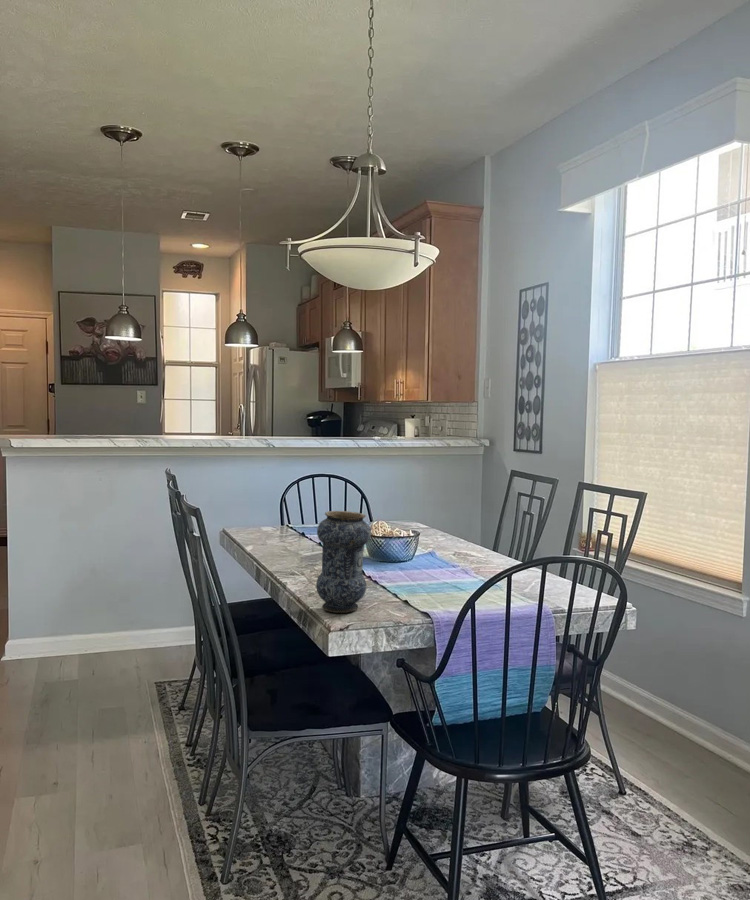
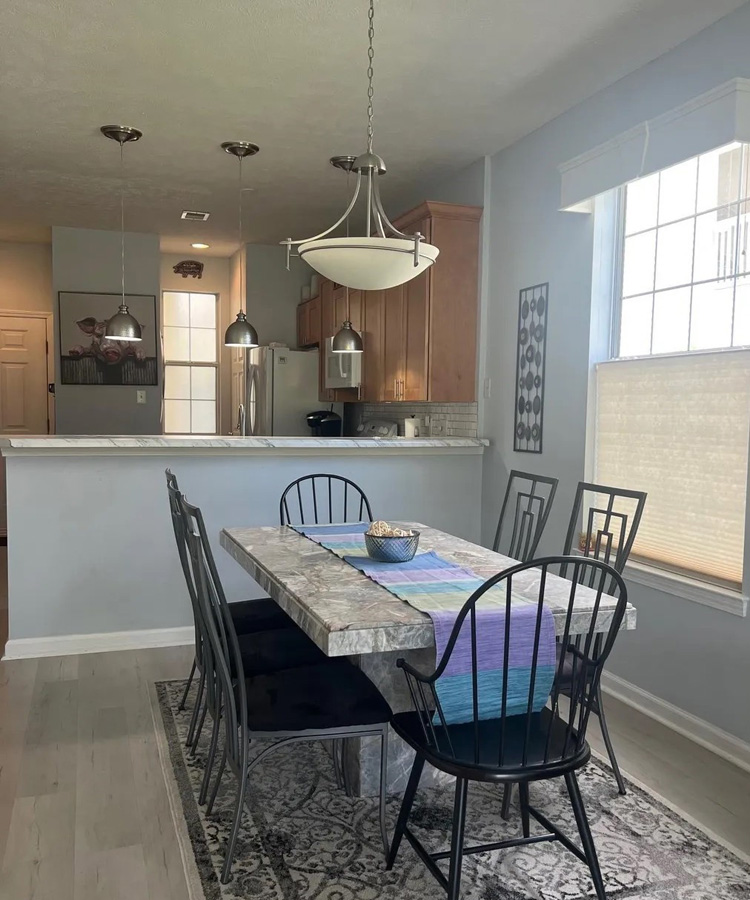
- vase [315,510,372,614]
